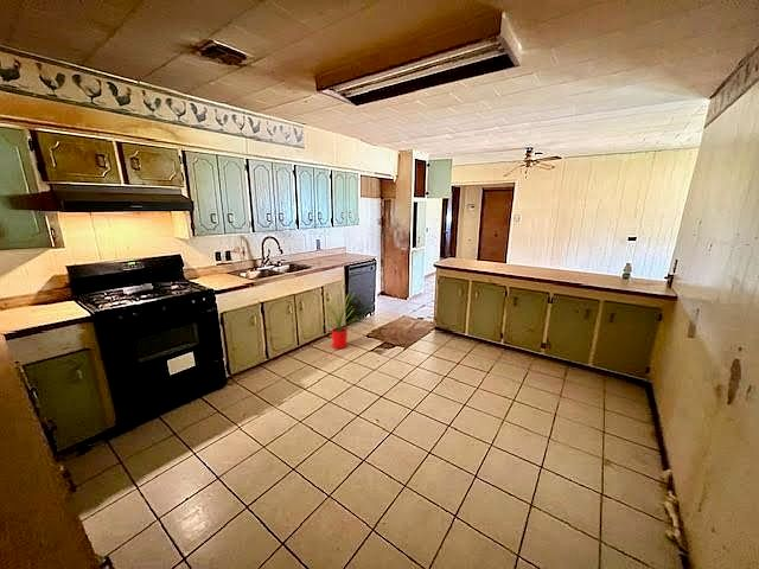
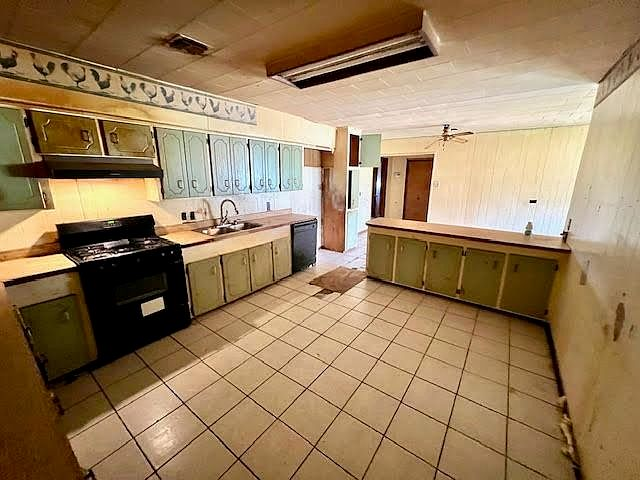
- house plant [317,290,358,350]
